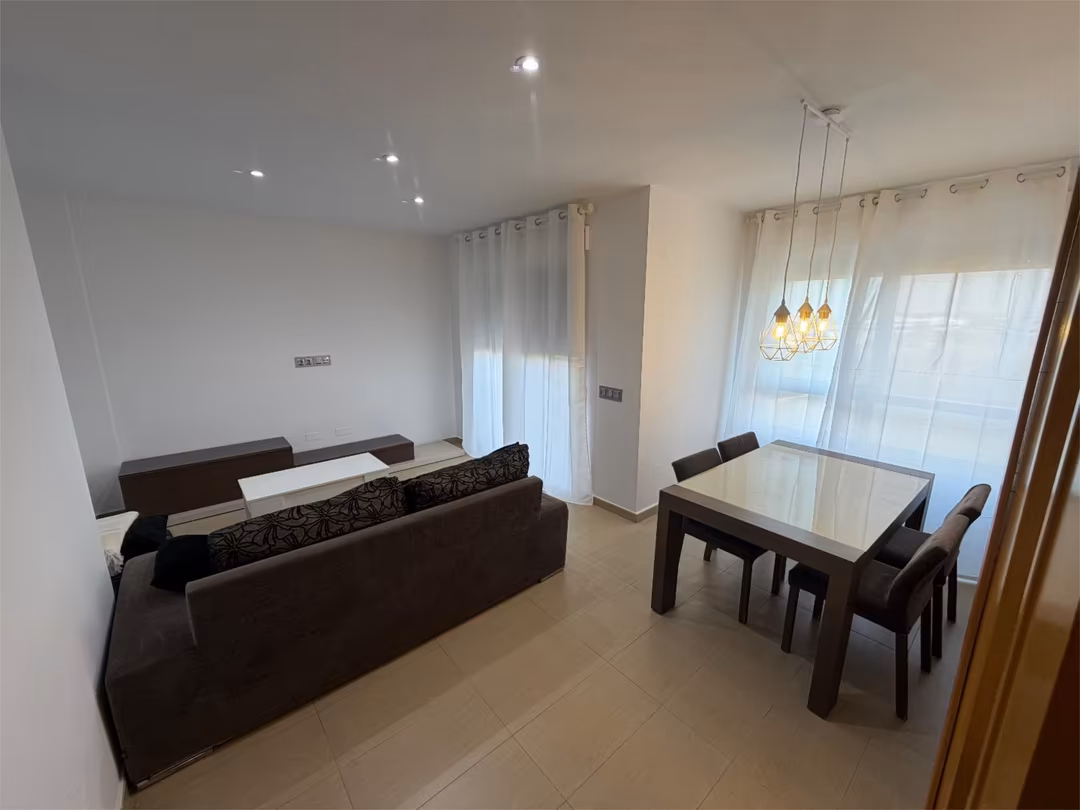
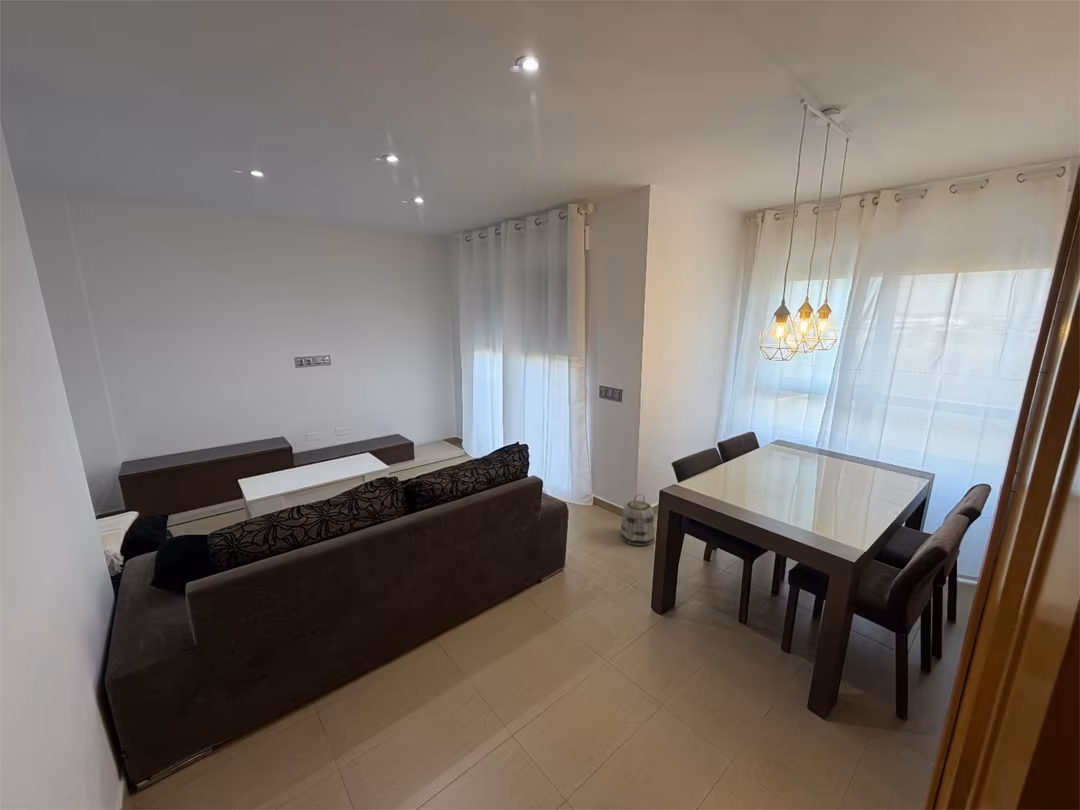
+ basket [619,493,656,547]
